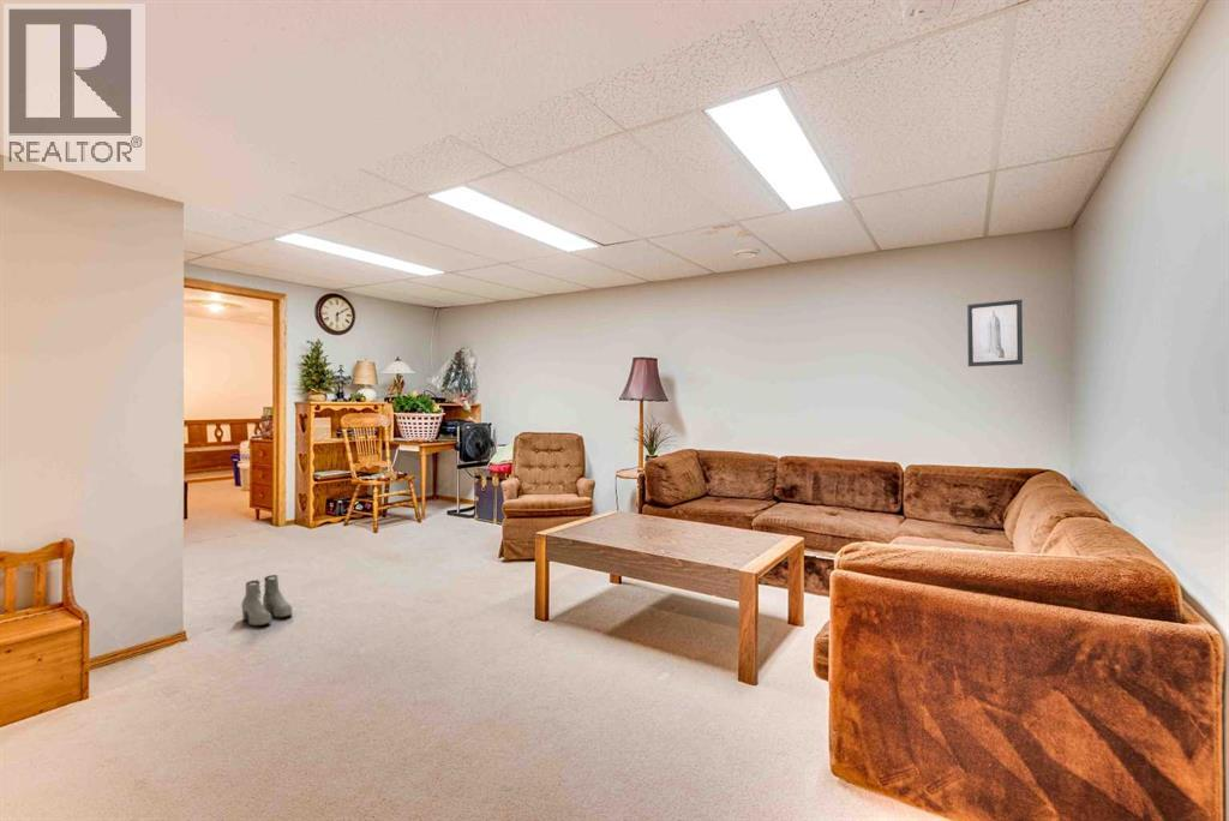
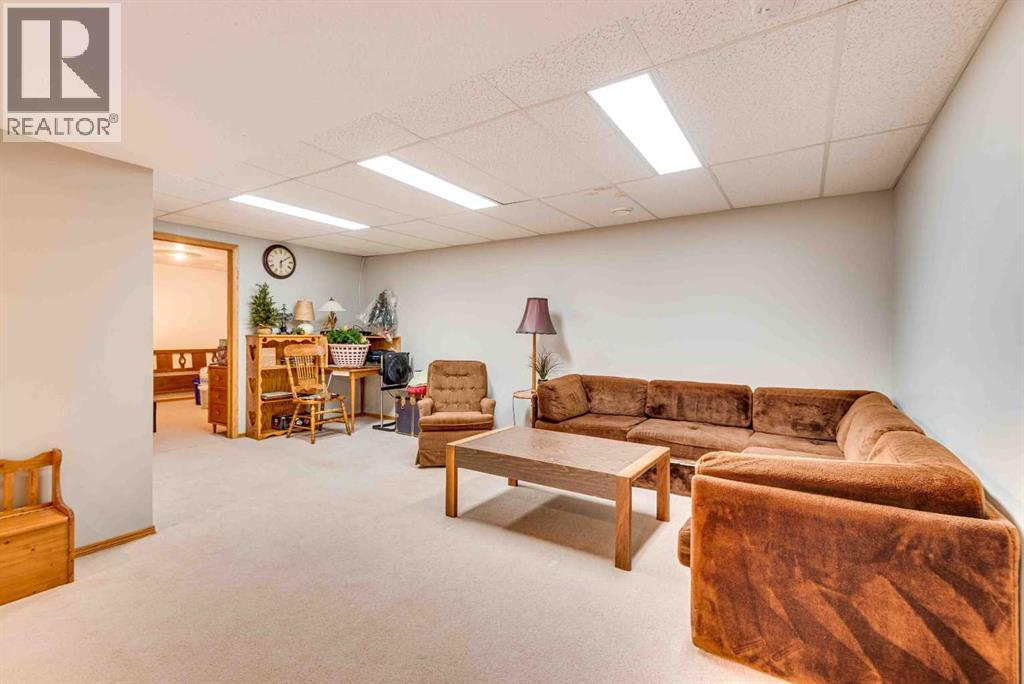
- wall art [966,299,1024,367]
- boots [240,574,293,627]
